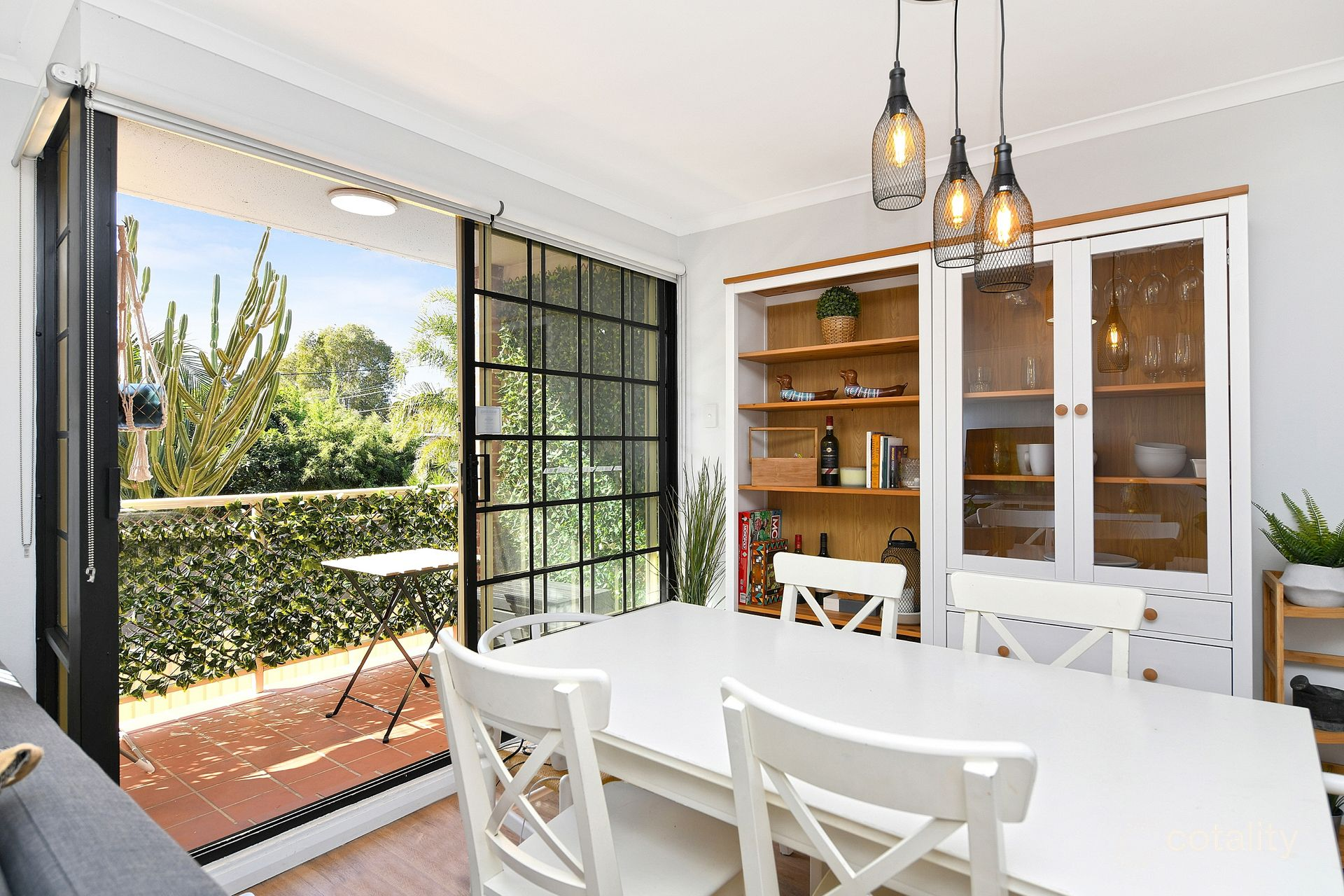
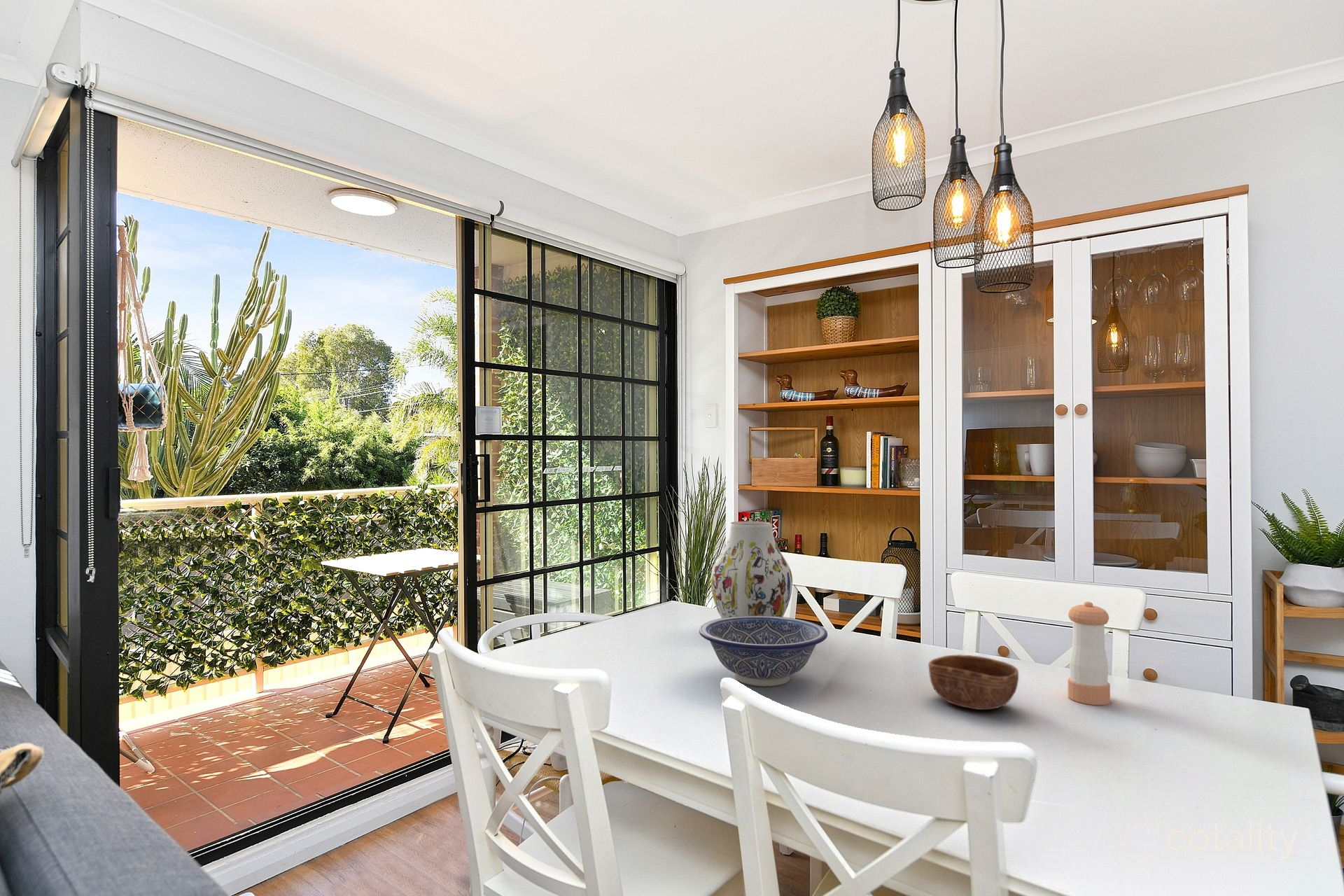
+ vase [710,521,793,618]
+ pepper shaker [1068,601,1111,706]
+ decorative bowl [699,616,828,687]
+ bowl [928,654,1019,710]
